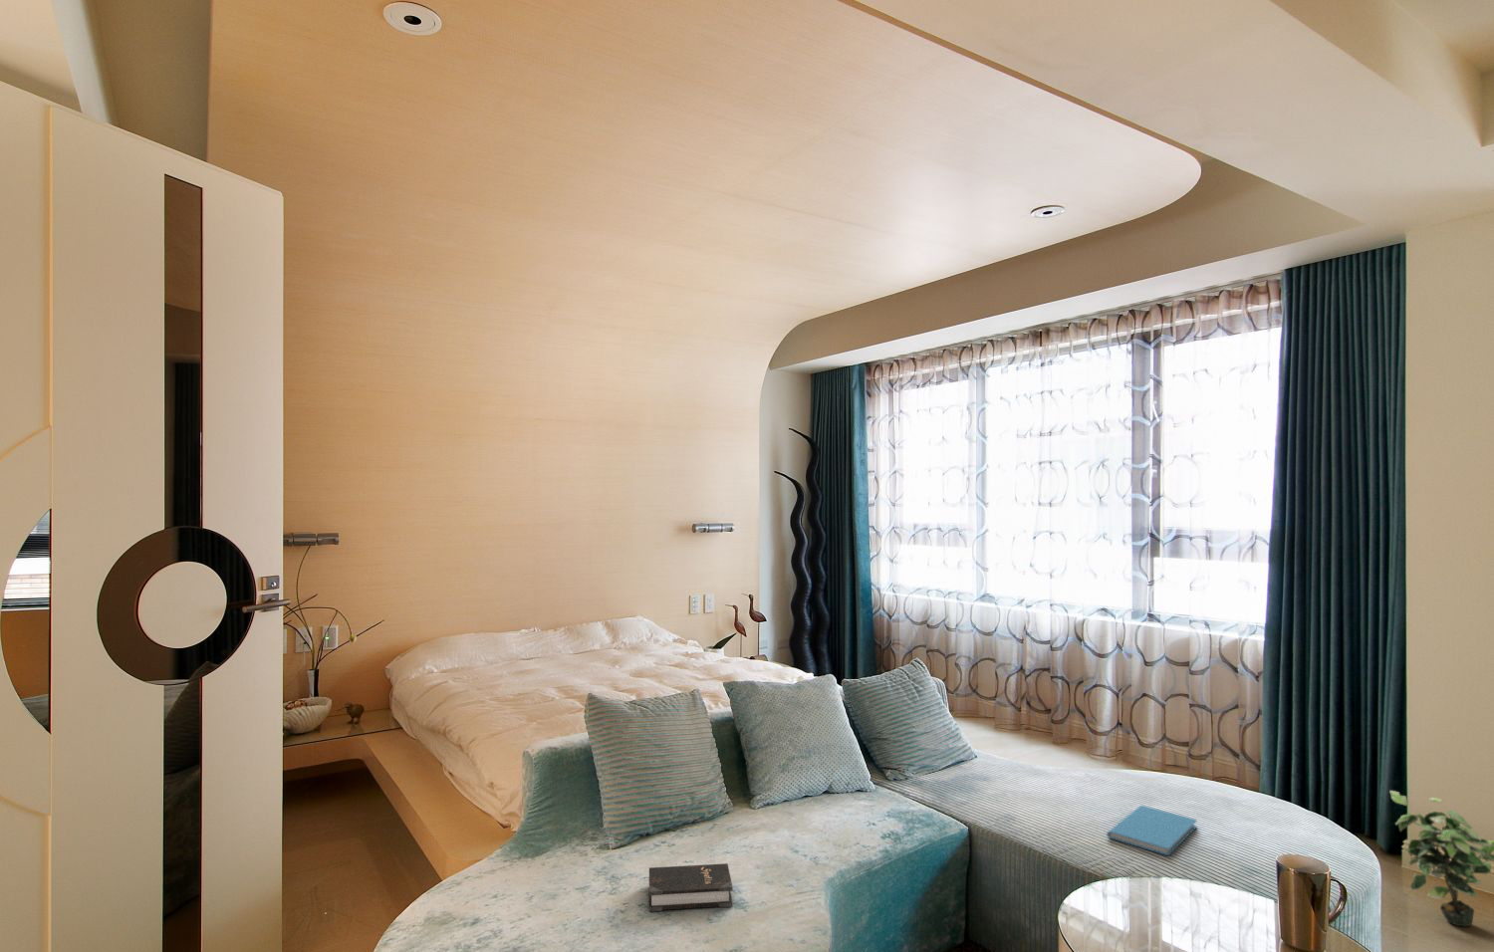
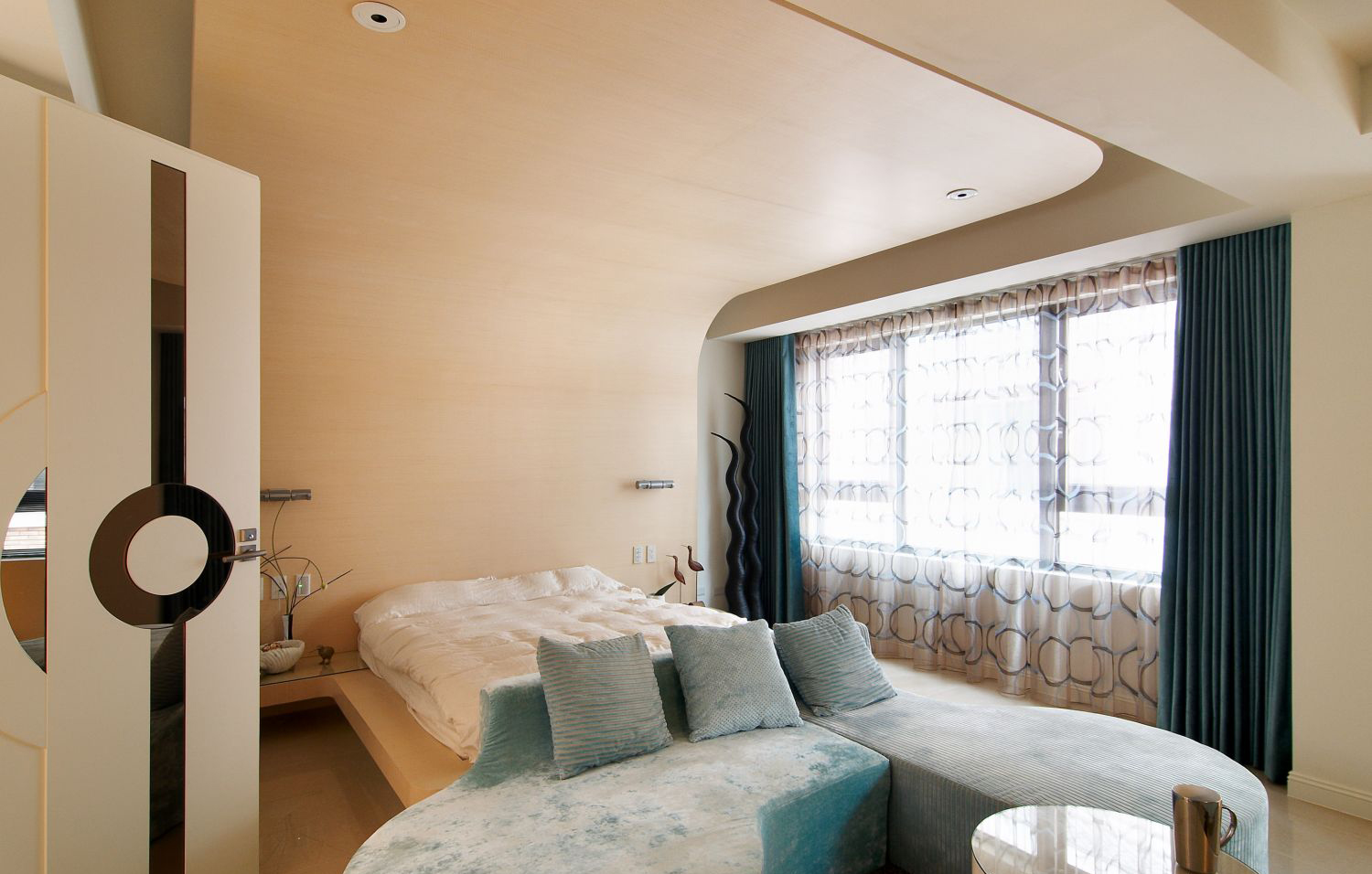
- book [1105,805,1198,856]
- hardback book [648,863,734,912]
- potted plant [1388,790,1494,928]
